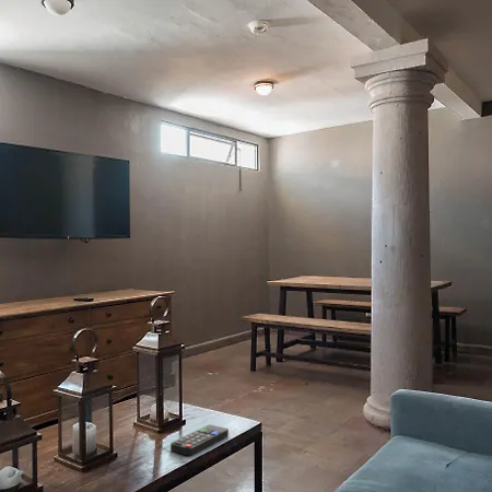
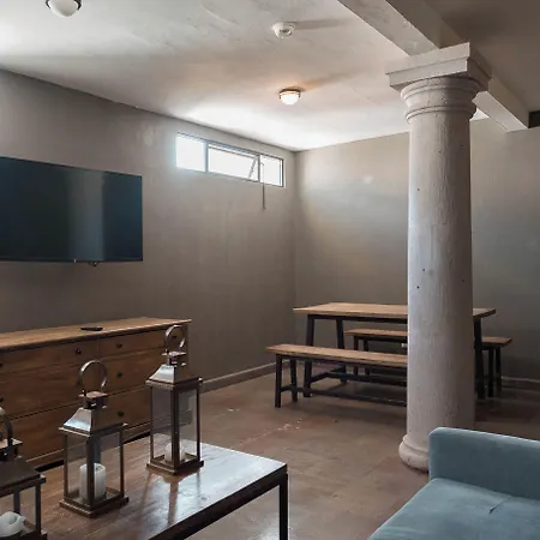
- remote control [169,424,230,457]
